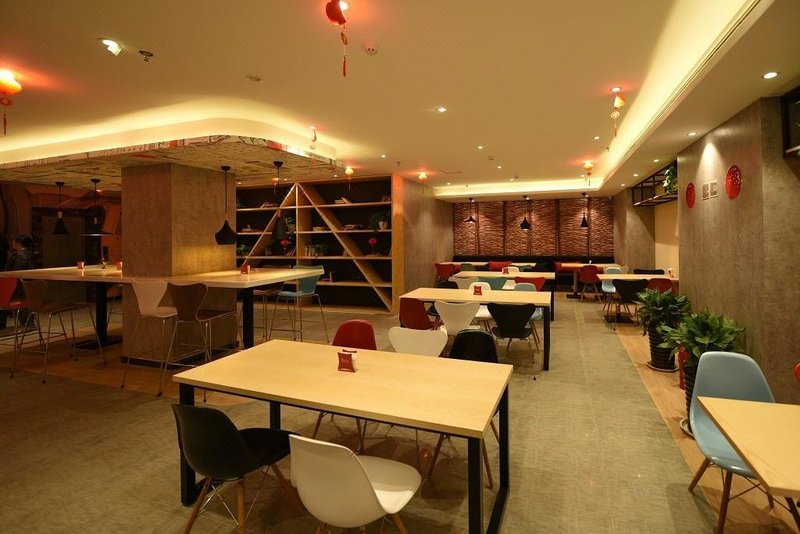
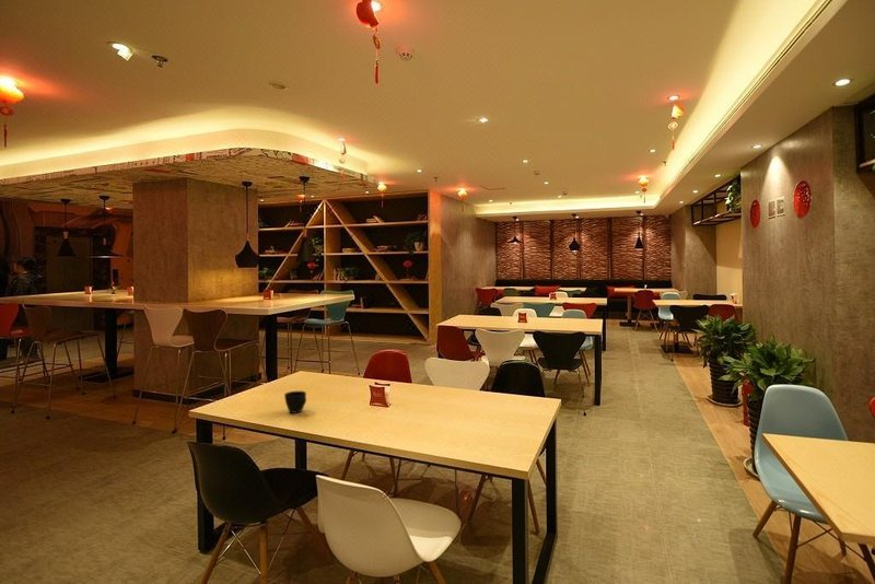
+ cup [283,390,307,414]
